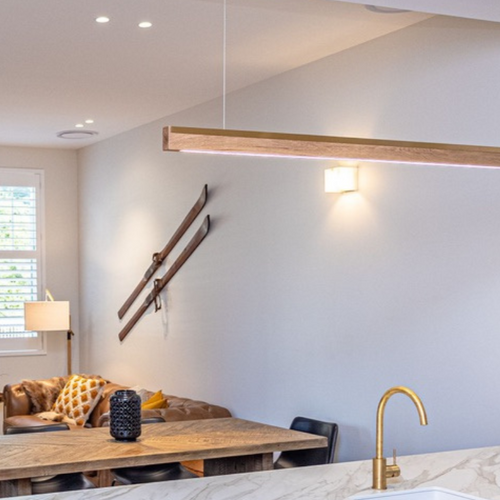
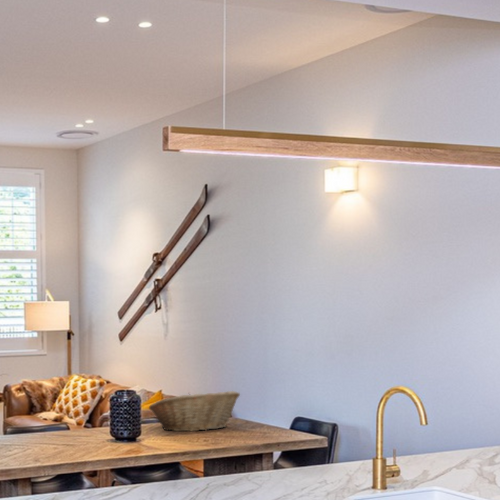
+ fruit basket [148,390,241,432]
